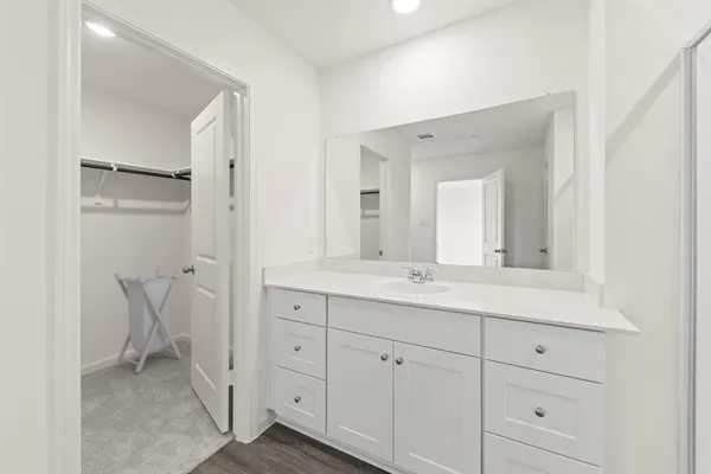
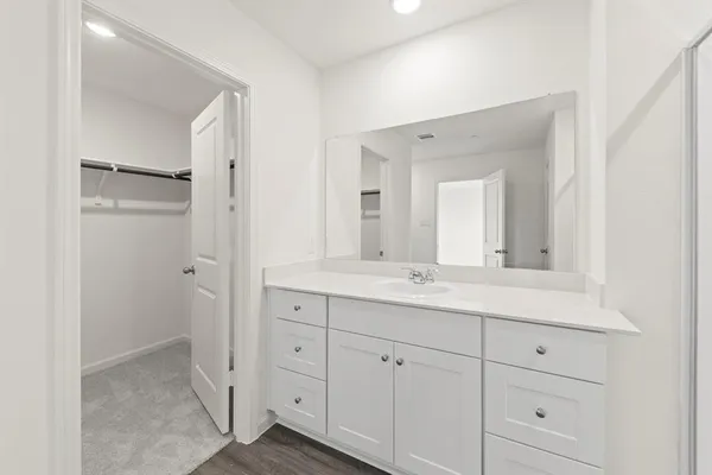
- laundry hamper [113,268,182,373]
